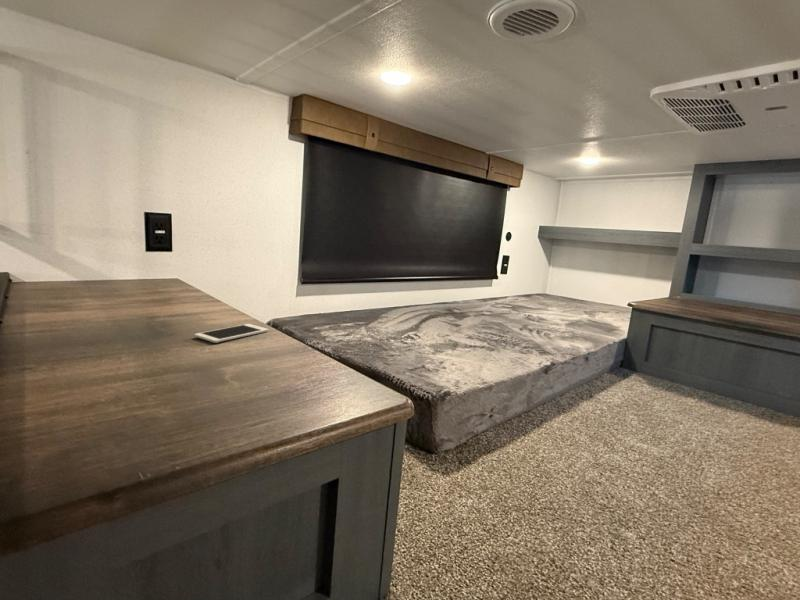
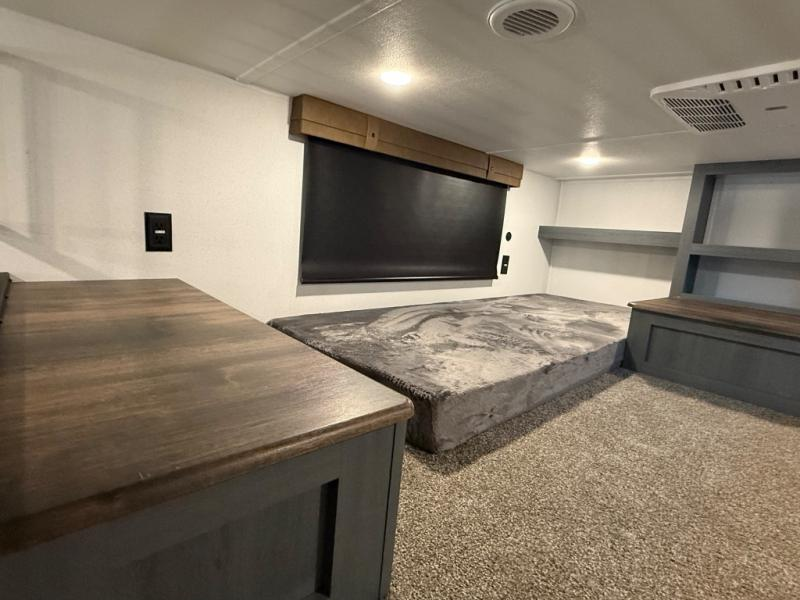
- cell phone [194,323,270,344]
